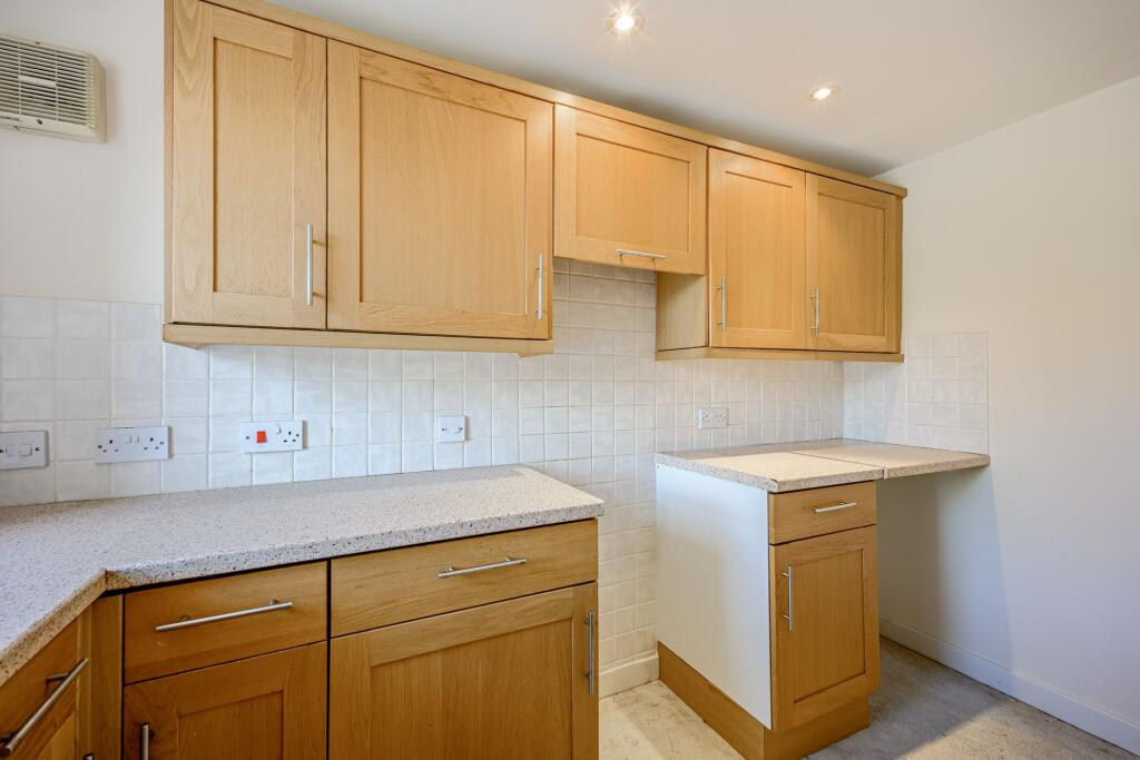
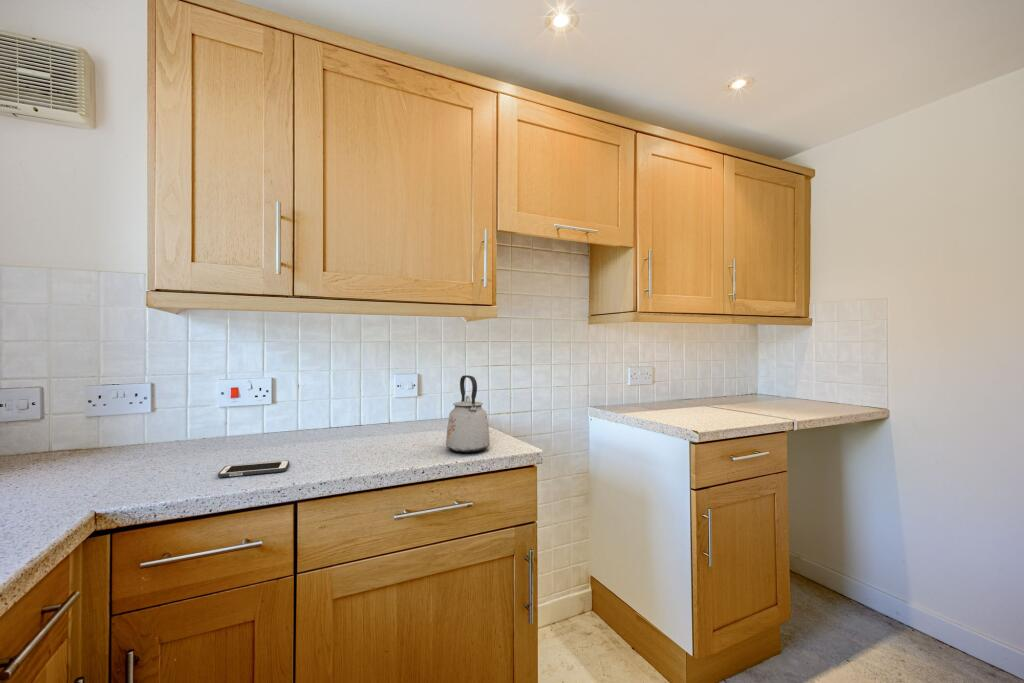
+ kettle [445,374,491,454]
+ cell phone [217,460,290,478]
